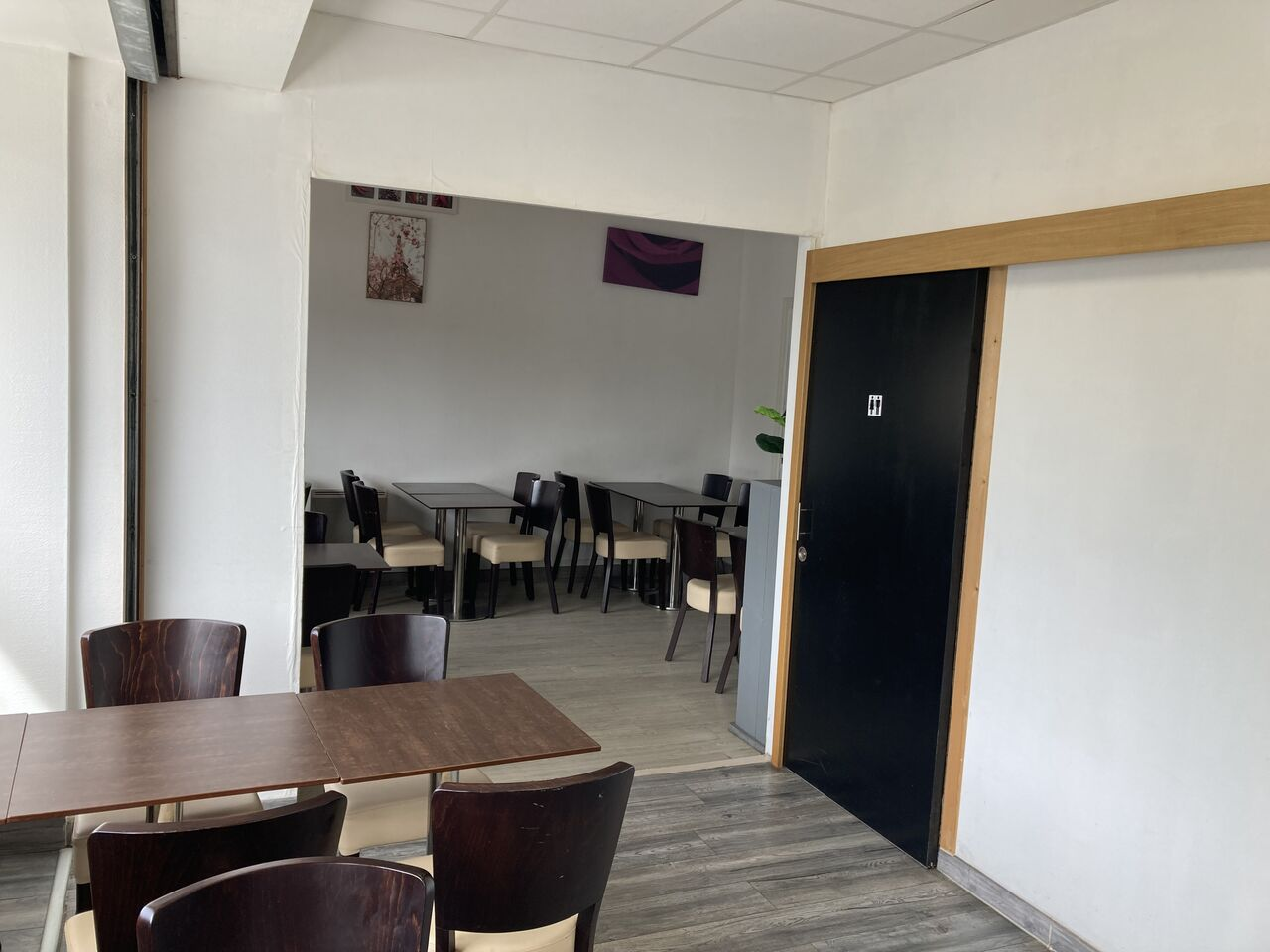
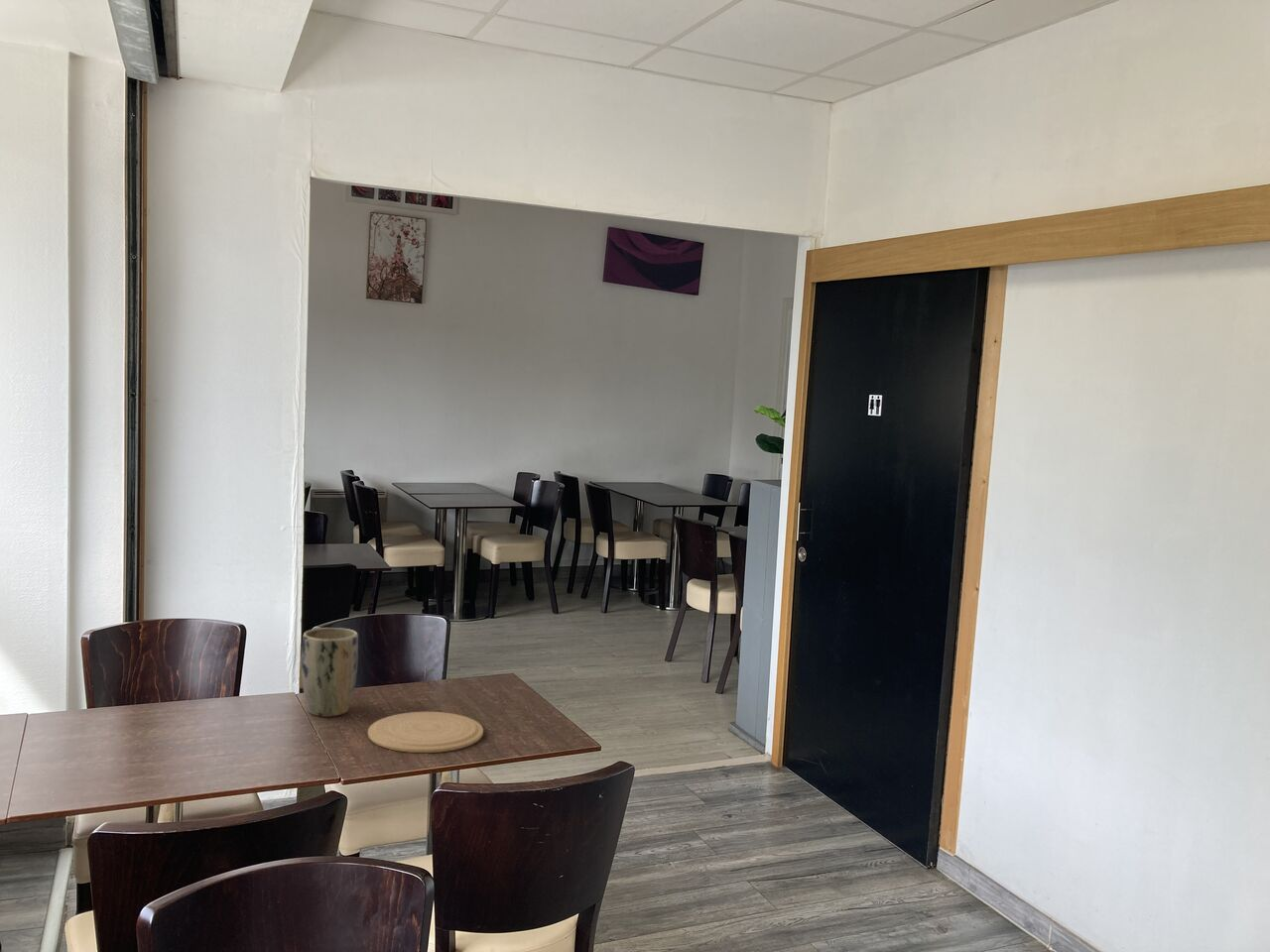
+ plant pot [301,627,359,718]
+ plate [367,711,484,754]
